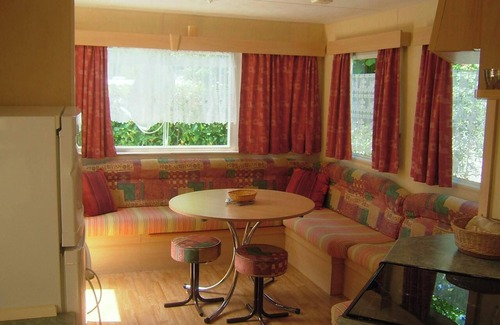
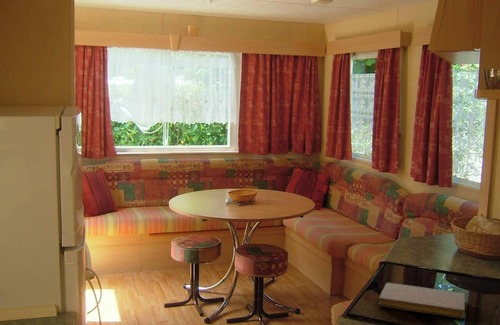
+ notebook [378,282,466,320]
